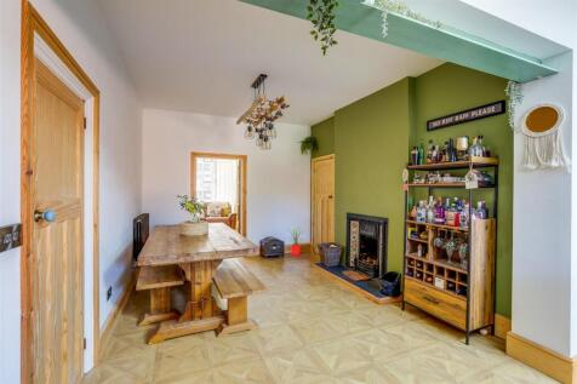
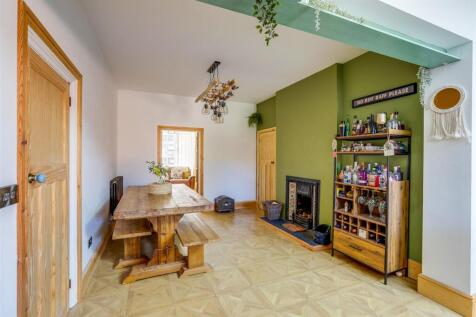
- house plant [288,223,309,257]
